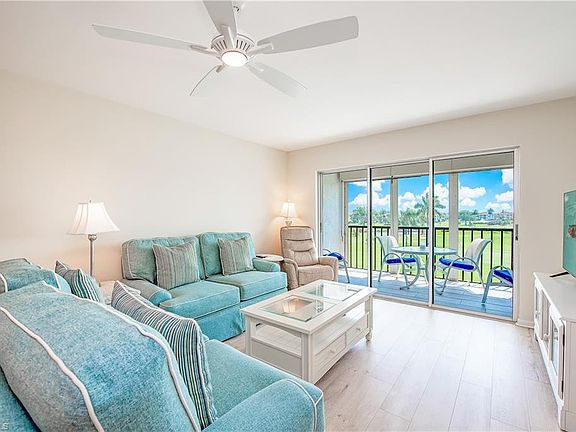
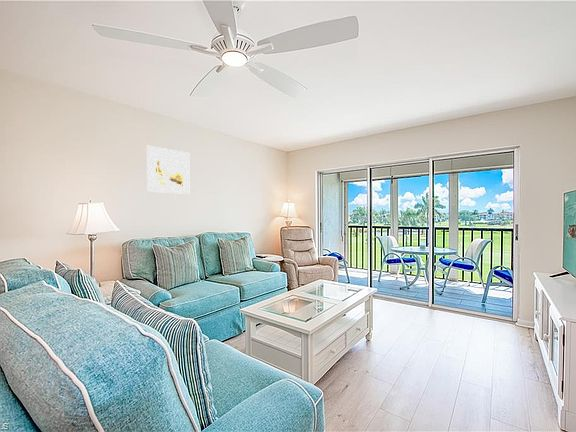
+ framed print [146,145,190,195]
